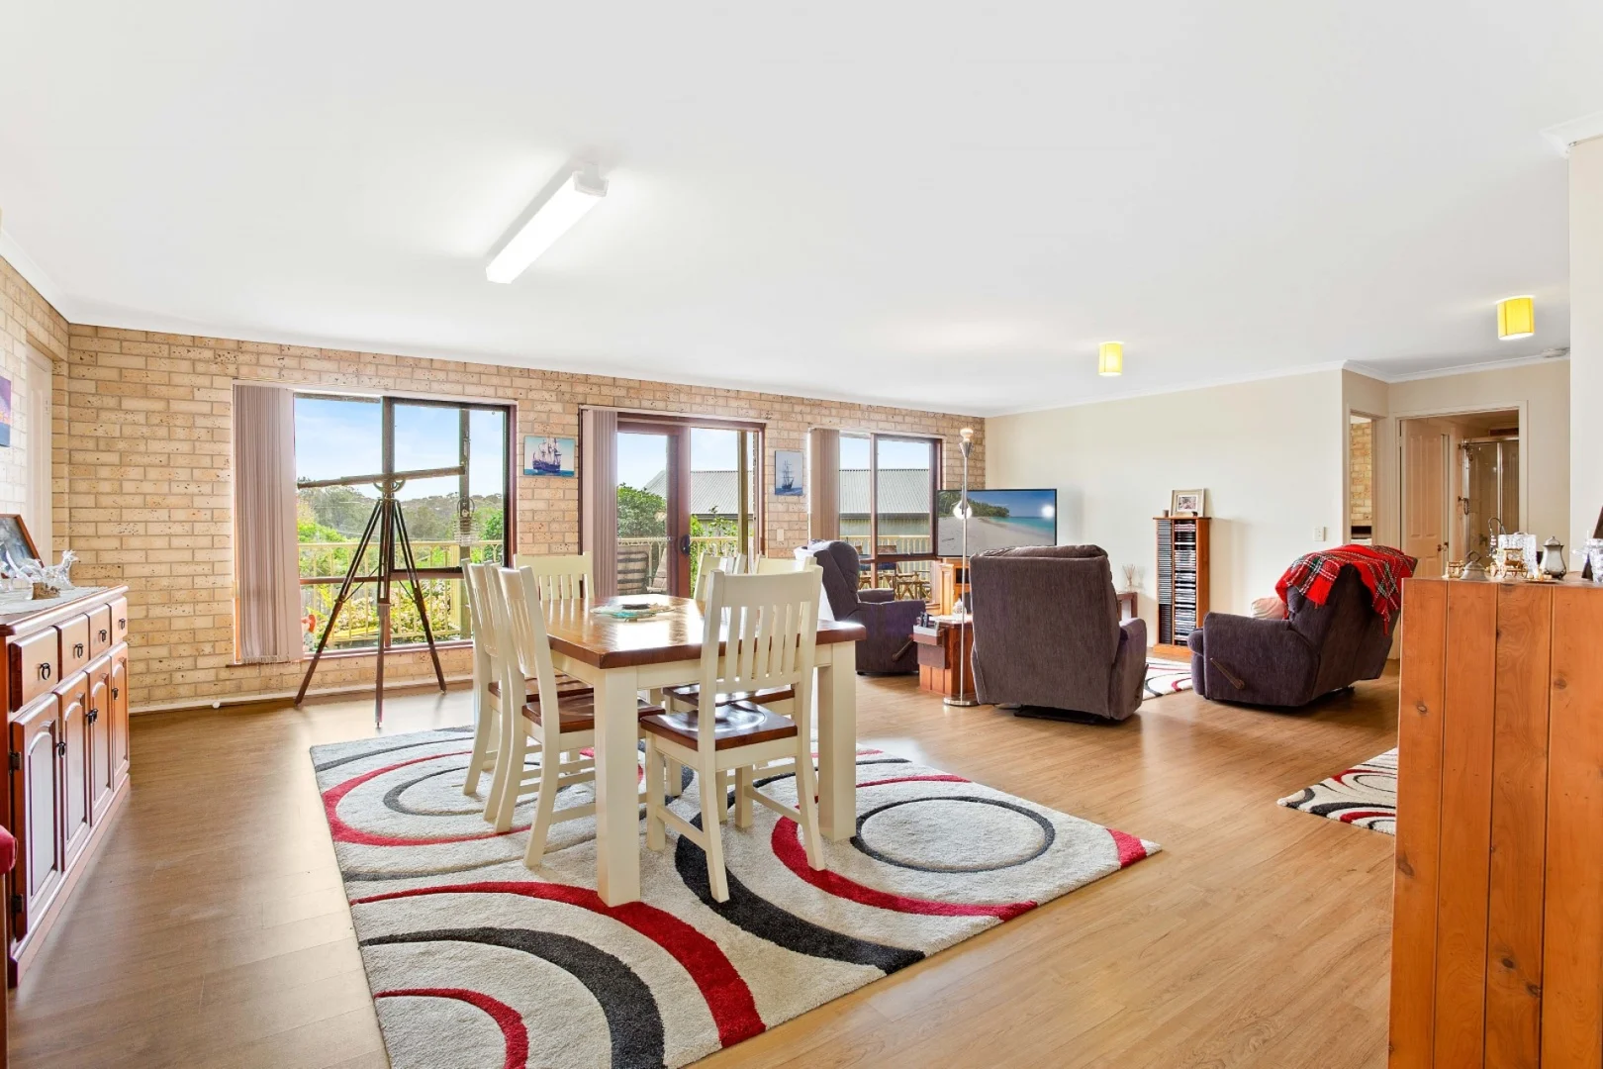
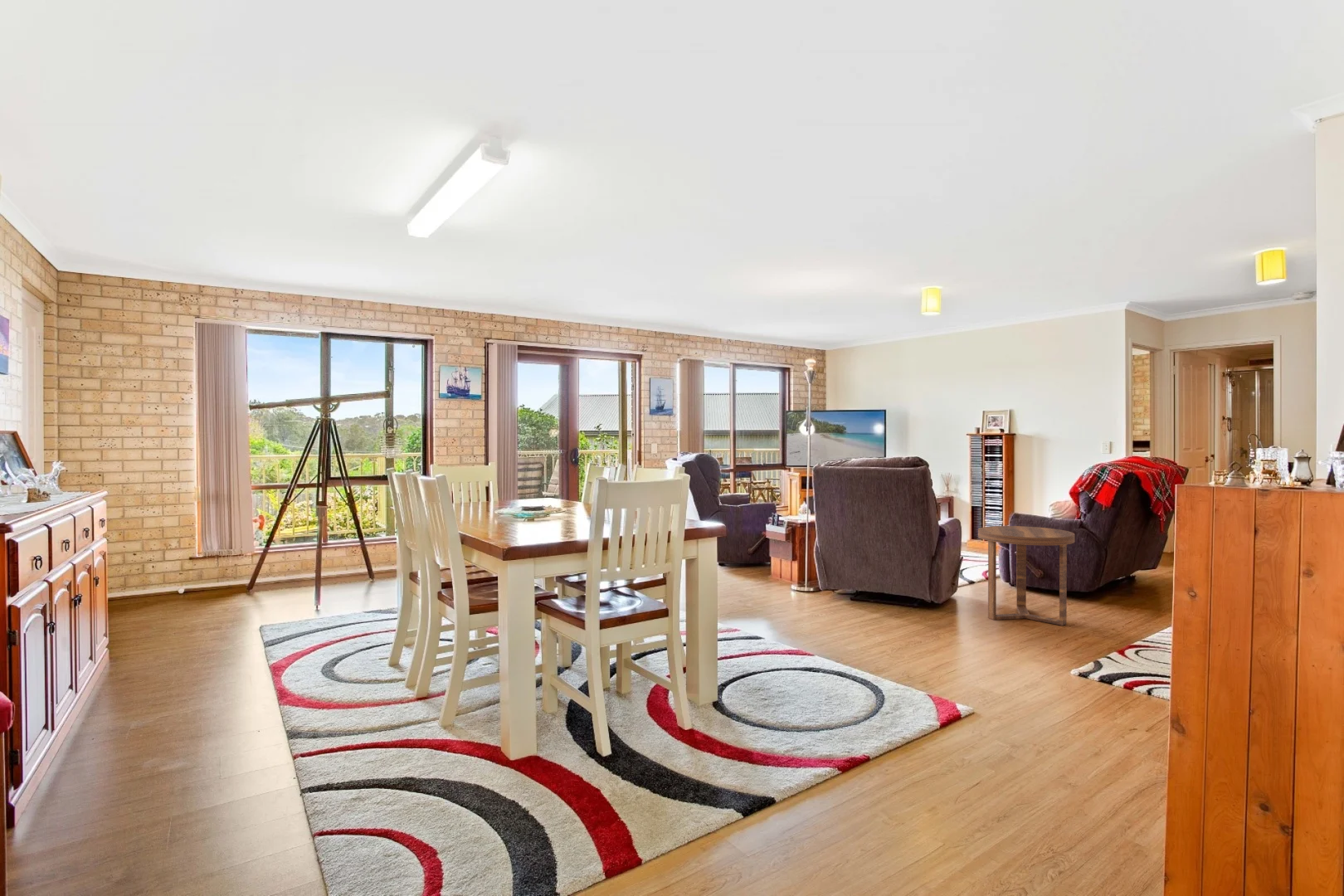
+ side table [977,525,1075,626]
